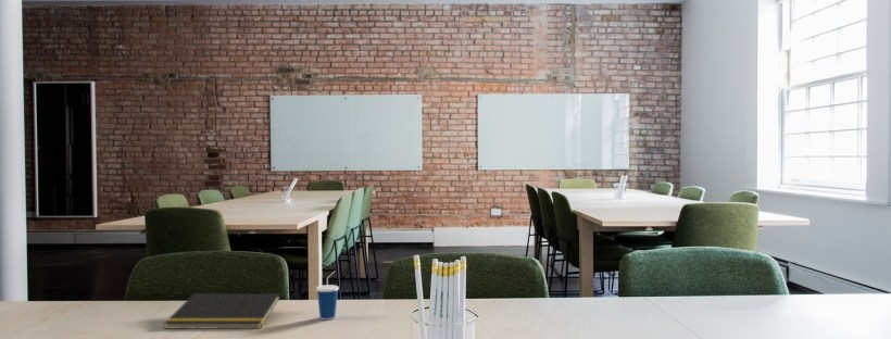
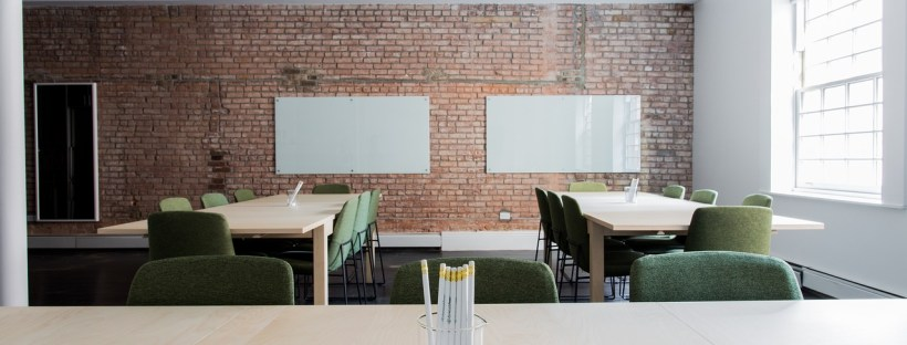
- cup [315,269,340,321]
- notepad [163,292,281,329]
